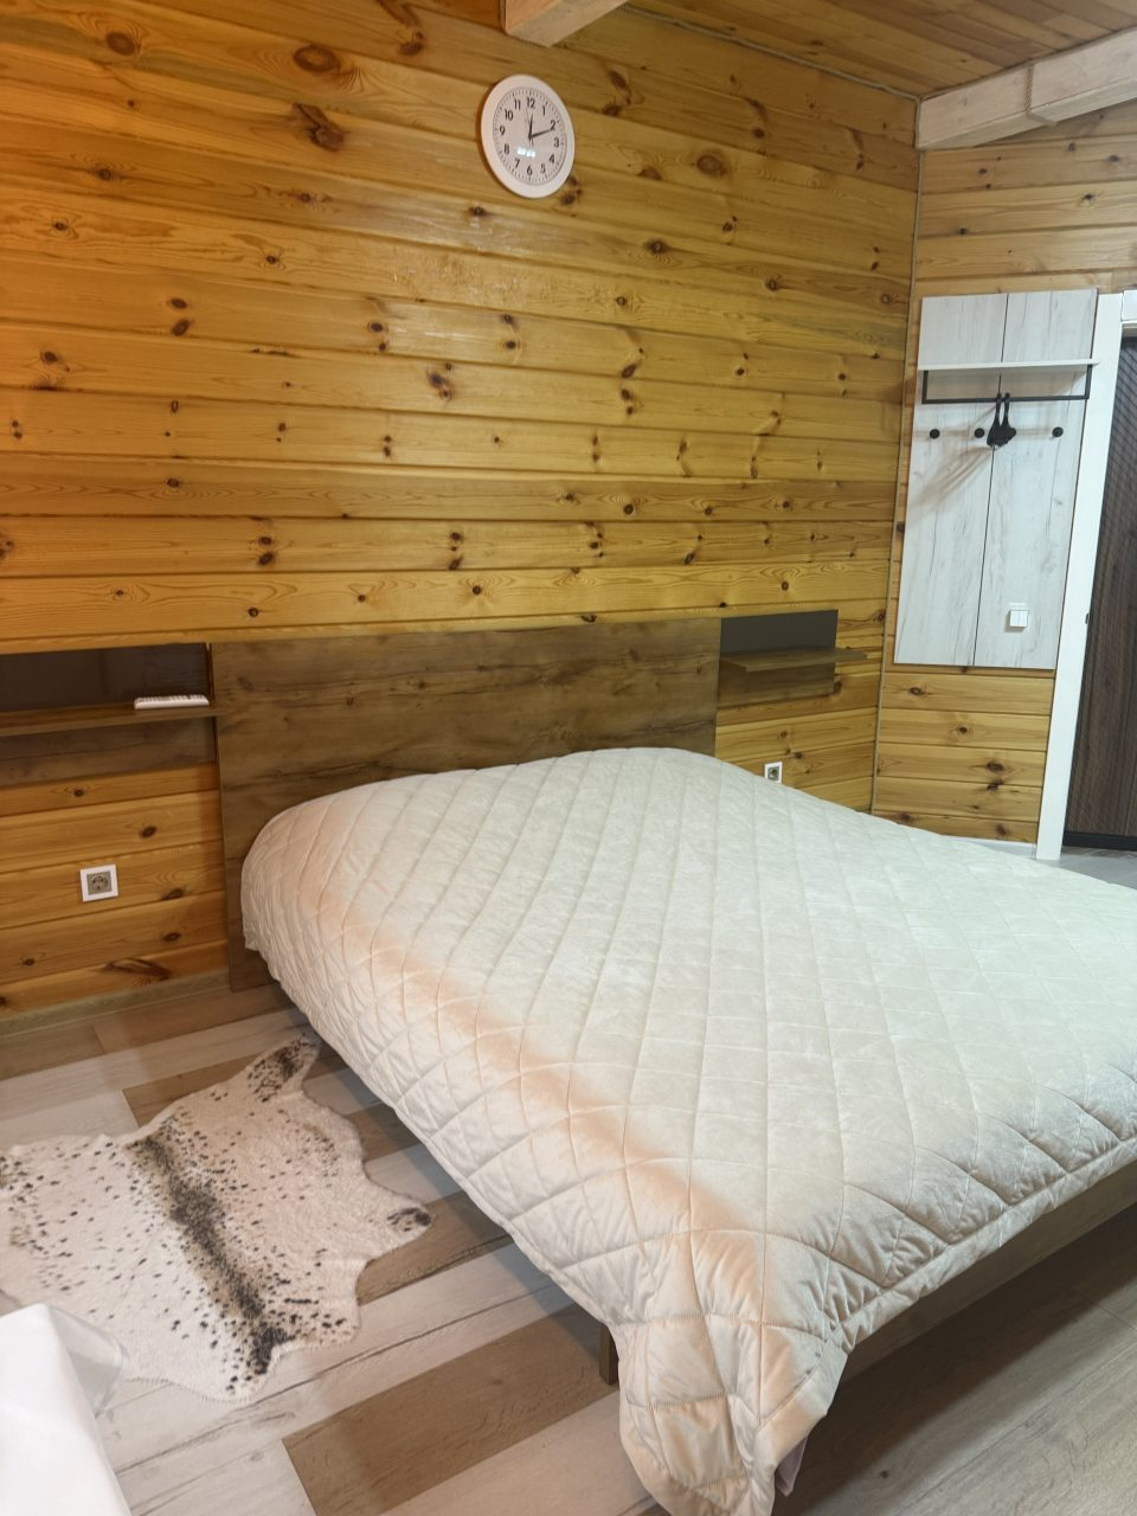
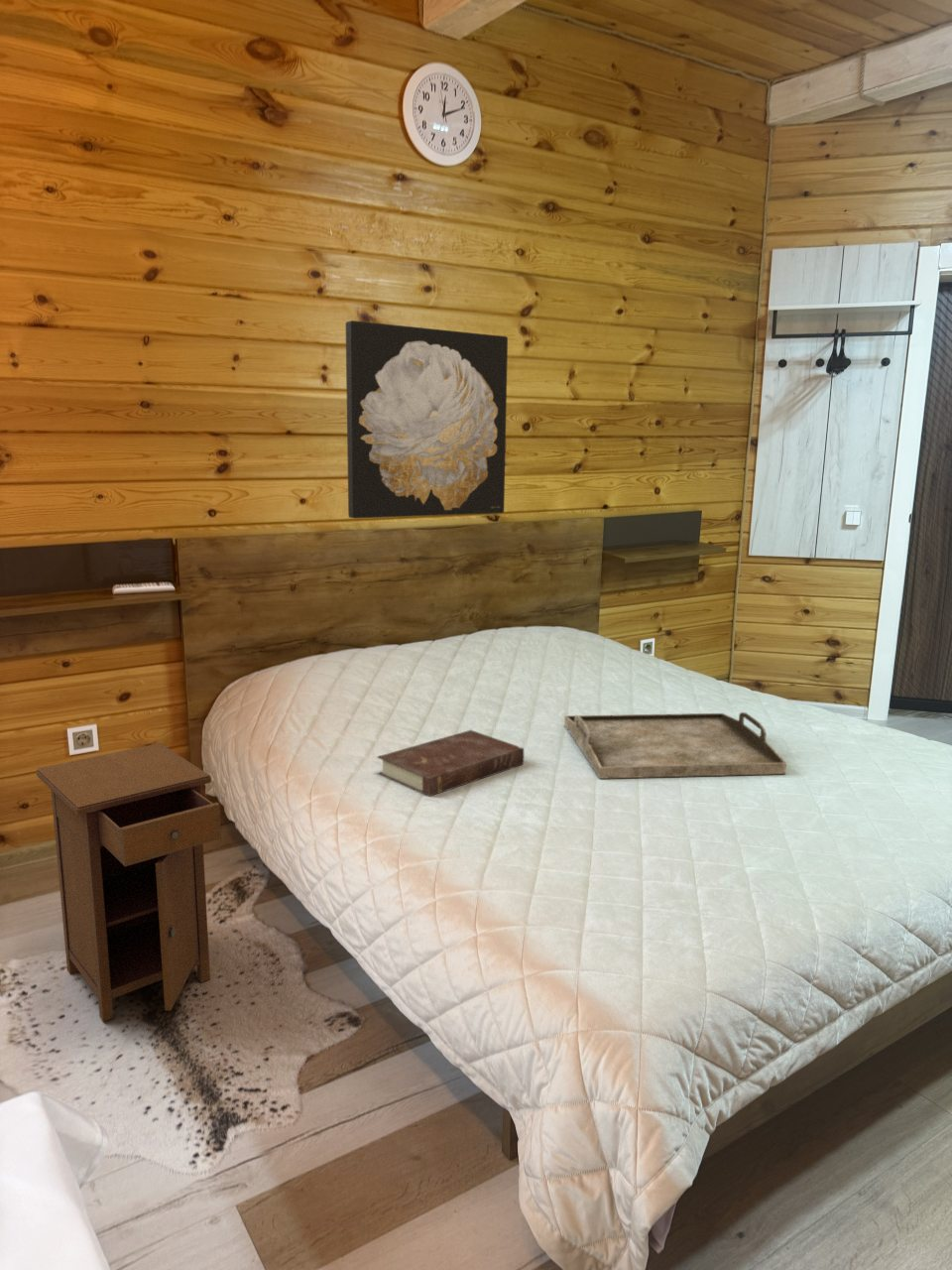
+ wall art [345,319,509,520]
+ serving tray [563,711,787,780]
+ nightstand [36,742,222,1023]
+ book [376,729,525,798]
